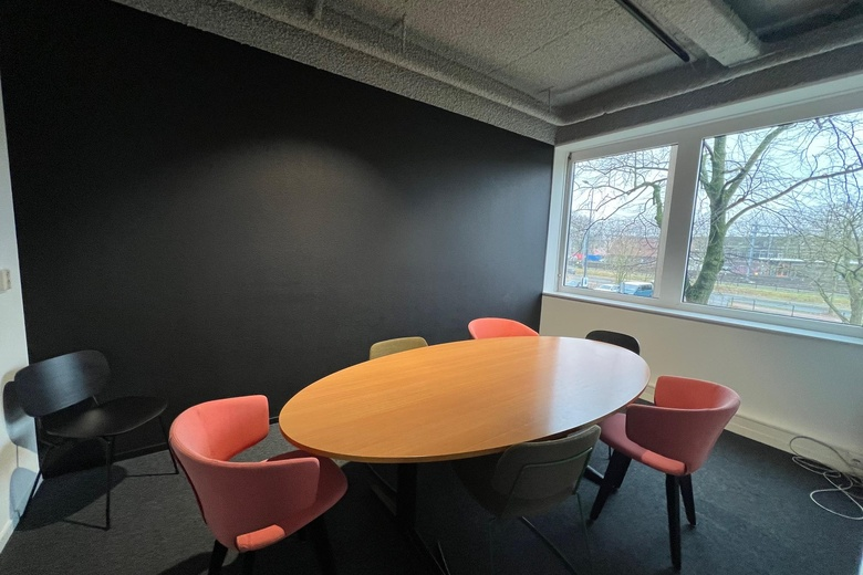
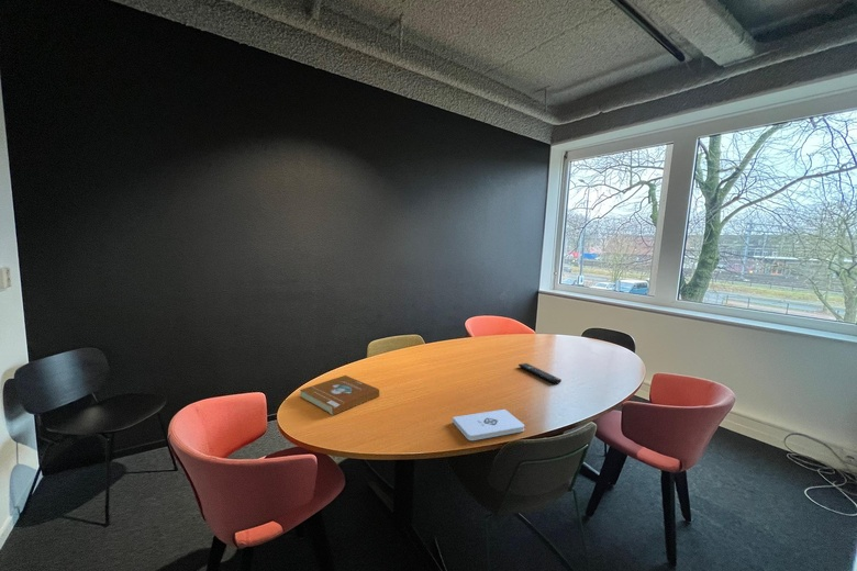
+ remote control [517,362,563,385]
+ notepad [452,408,525,441]
+ book [299,374,380,416]
